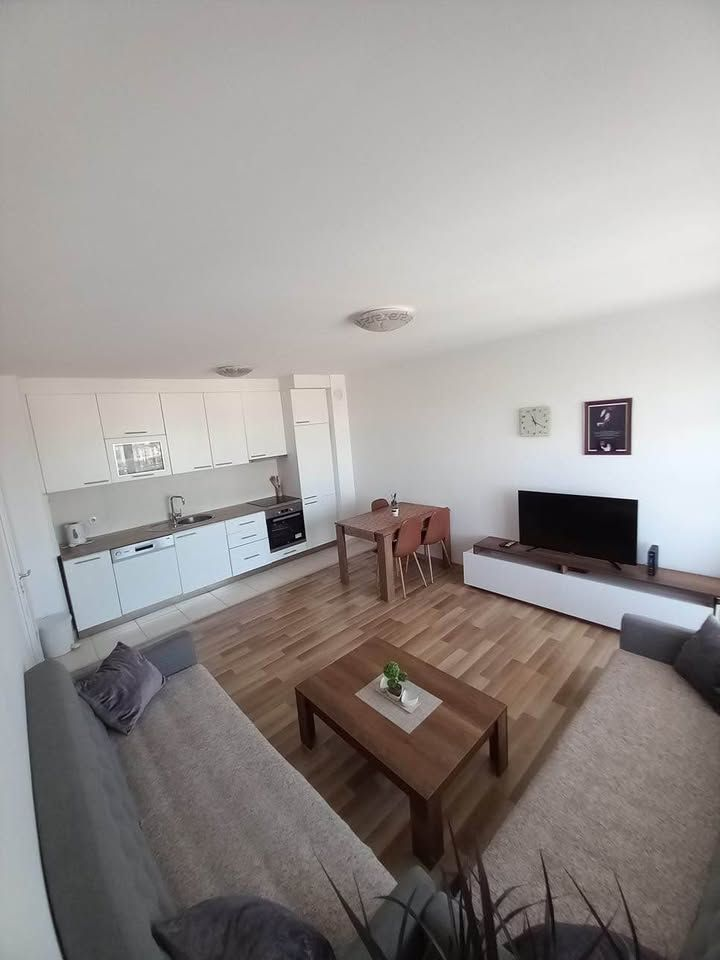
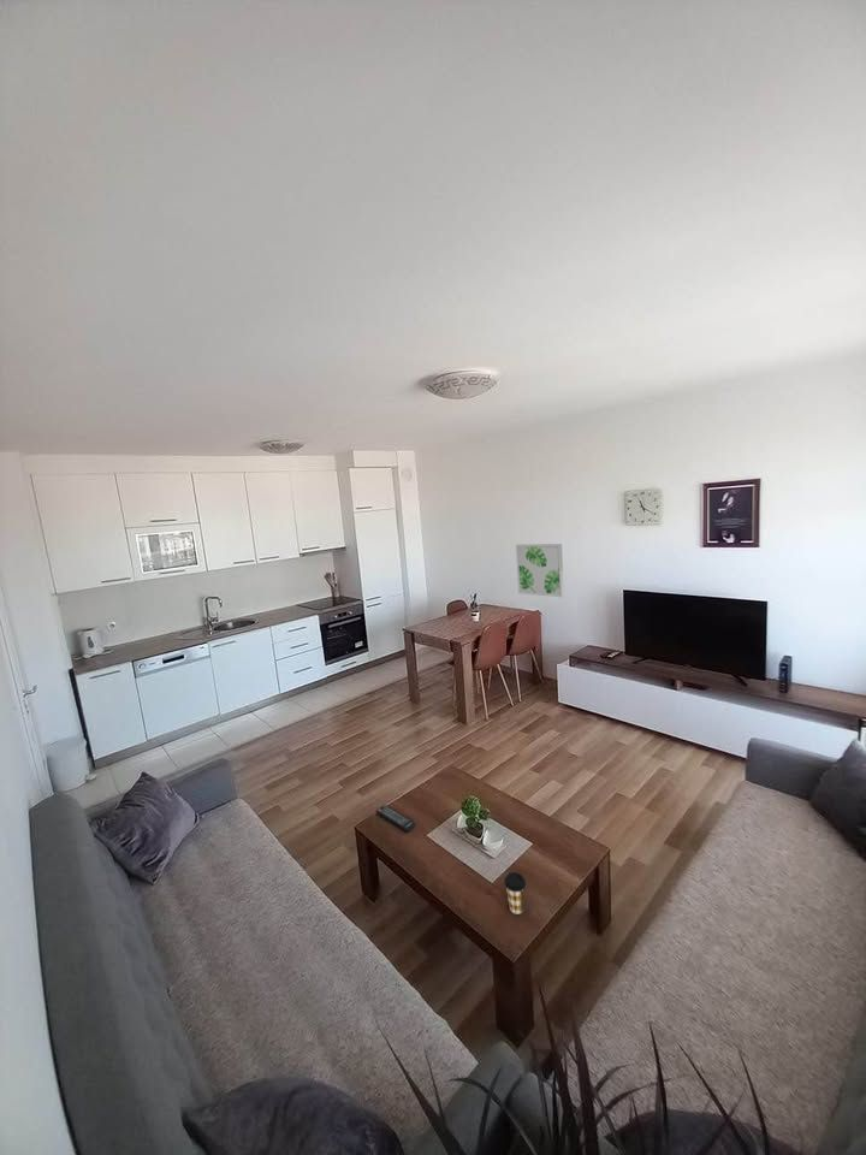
+ remote control [374,804,416,833]
+ coffee cup [503,871,527,916]
+ wall art [515,543,565,598]
